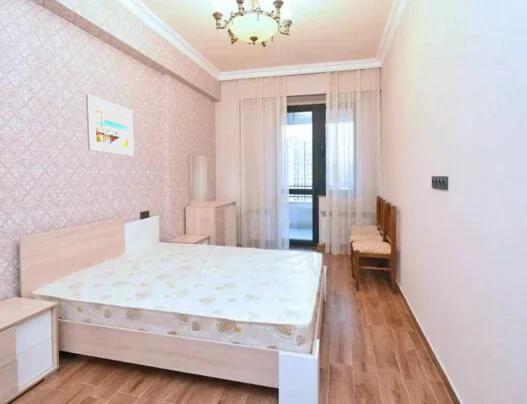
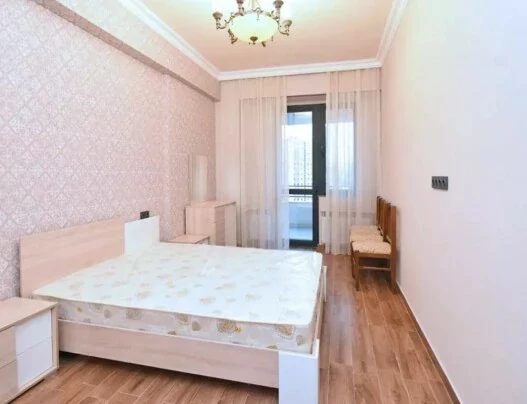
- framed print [85,93,135,157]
